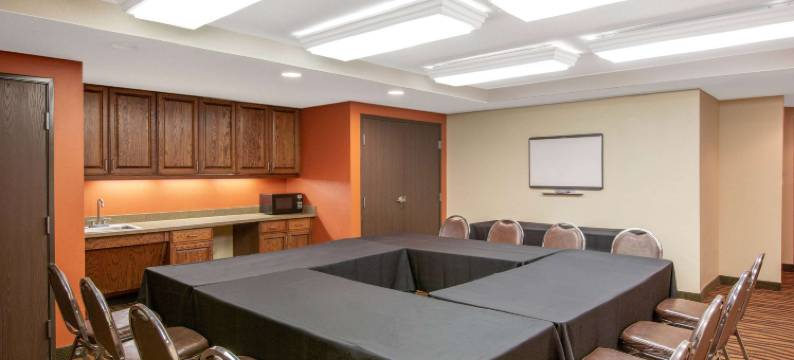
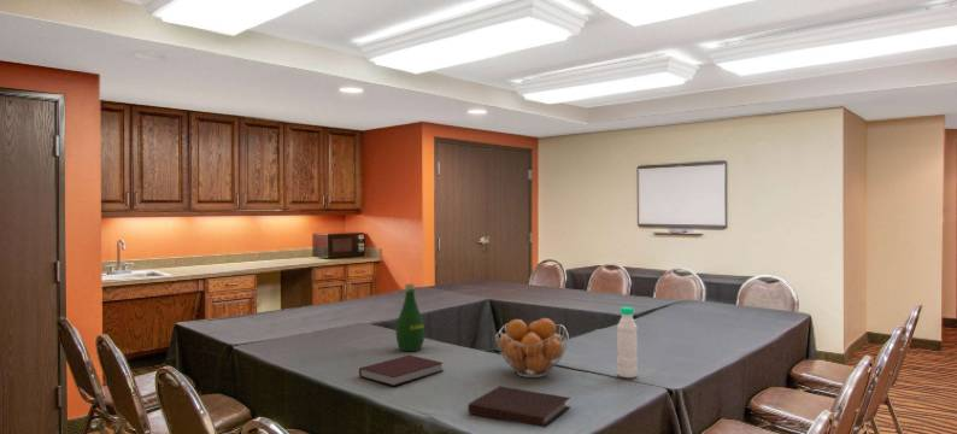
+ water bottle [616,306,639,379]
+ notebook [468,385,571,429]
+ notebook [358,354,445,387]
+ fruit basket [494,317,570,379]
+ bottle [395,283,425,352]
